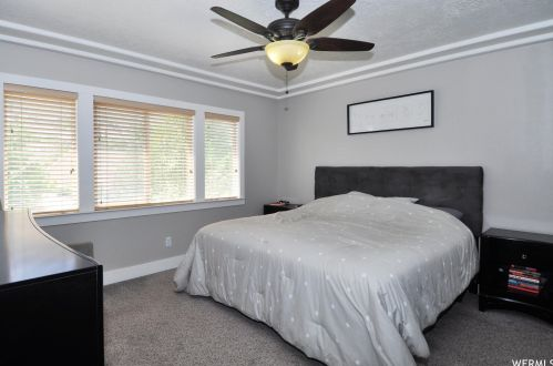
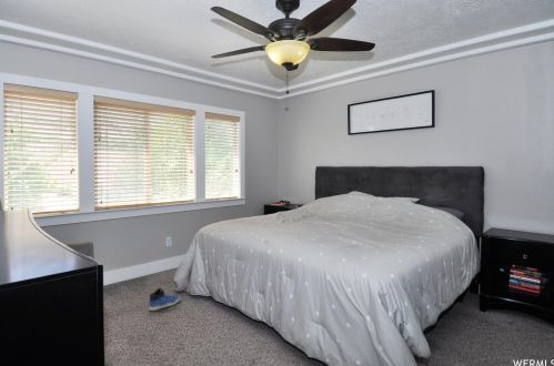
+ sneaker [148,287,181,312]
